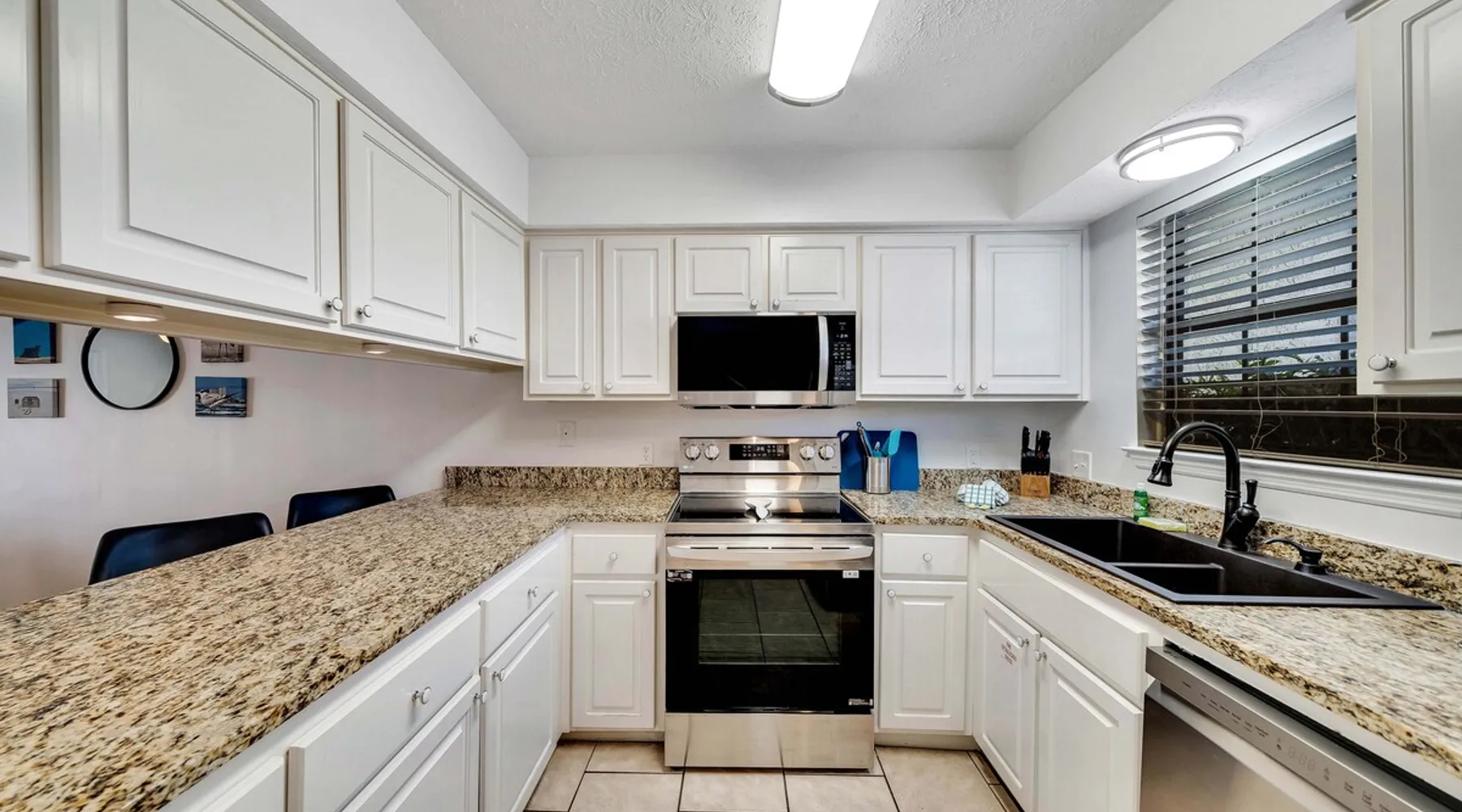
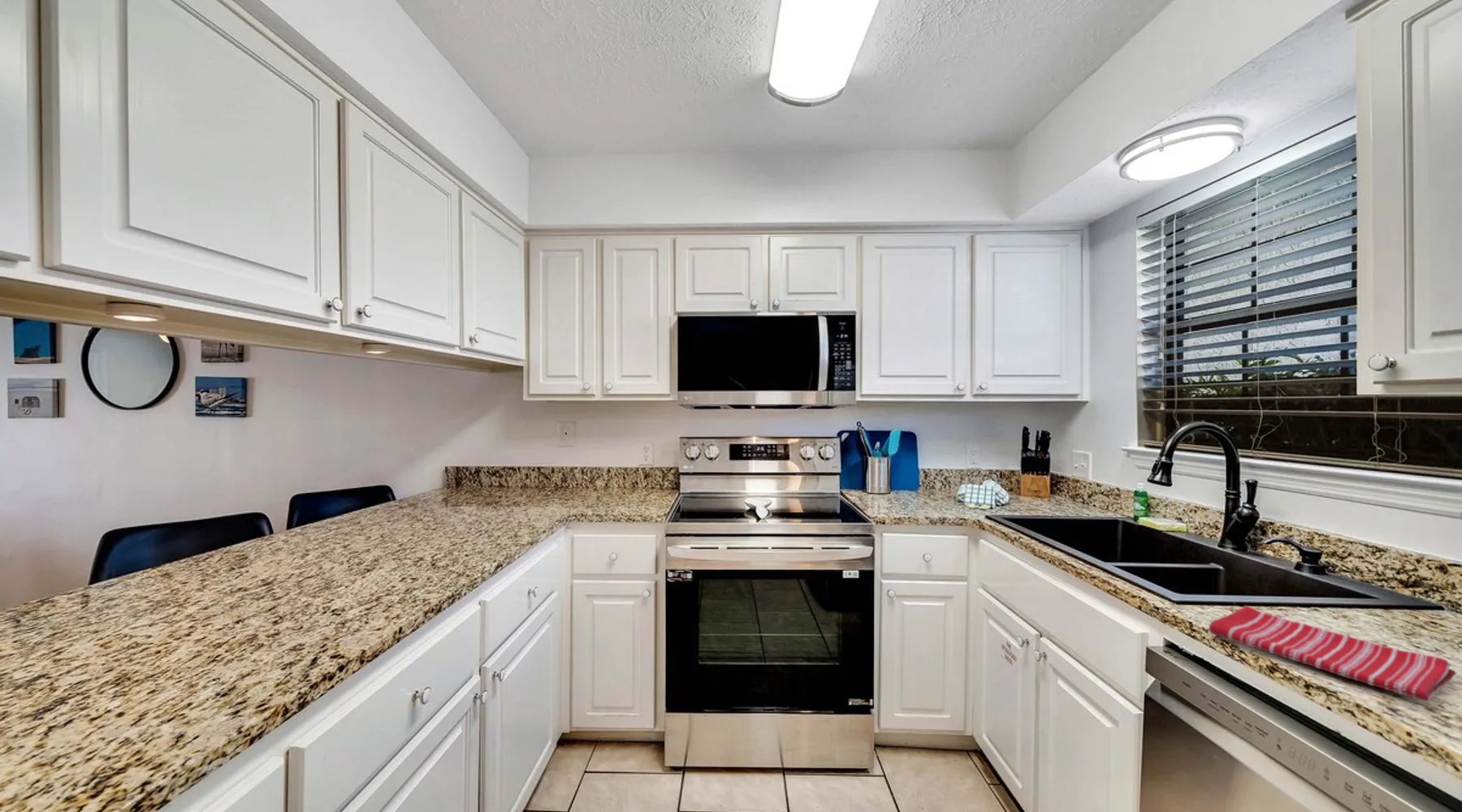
+ dish towel [1208,605,1457,702]
